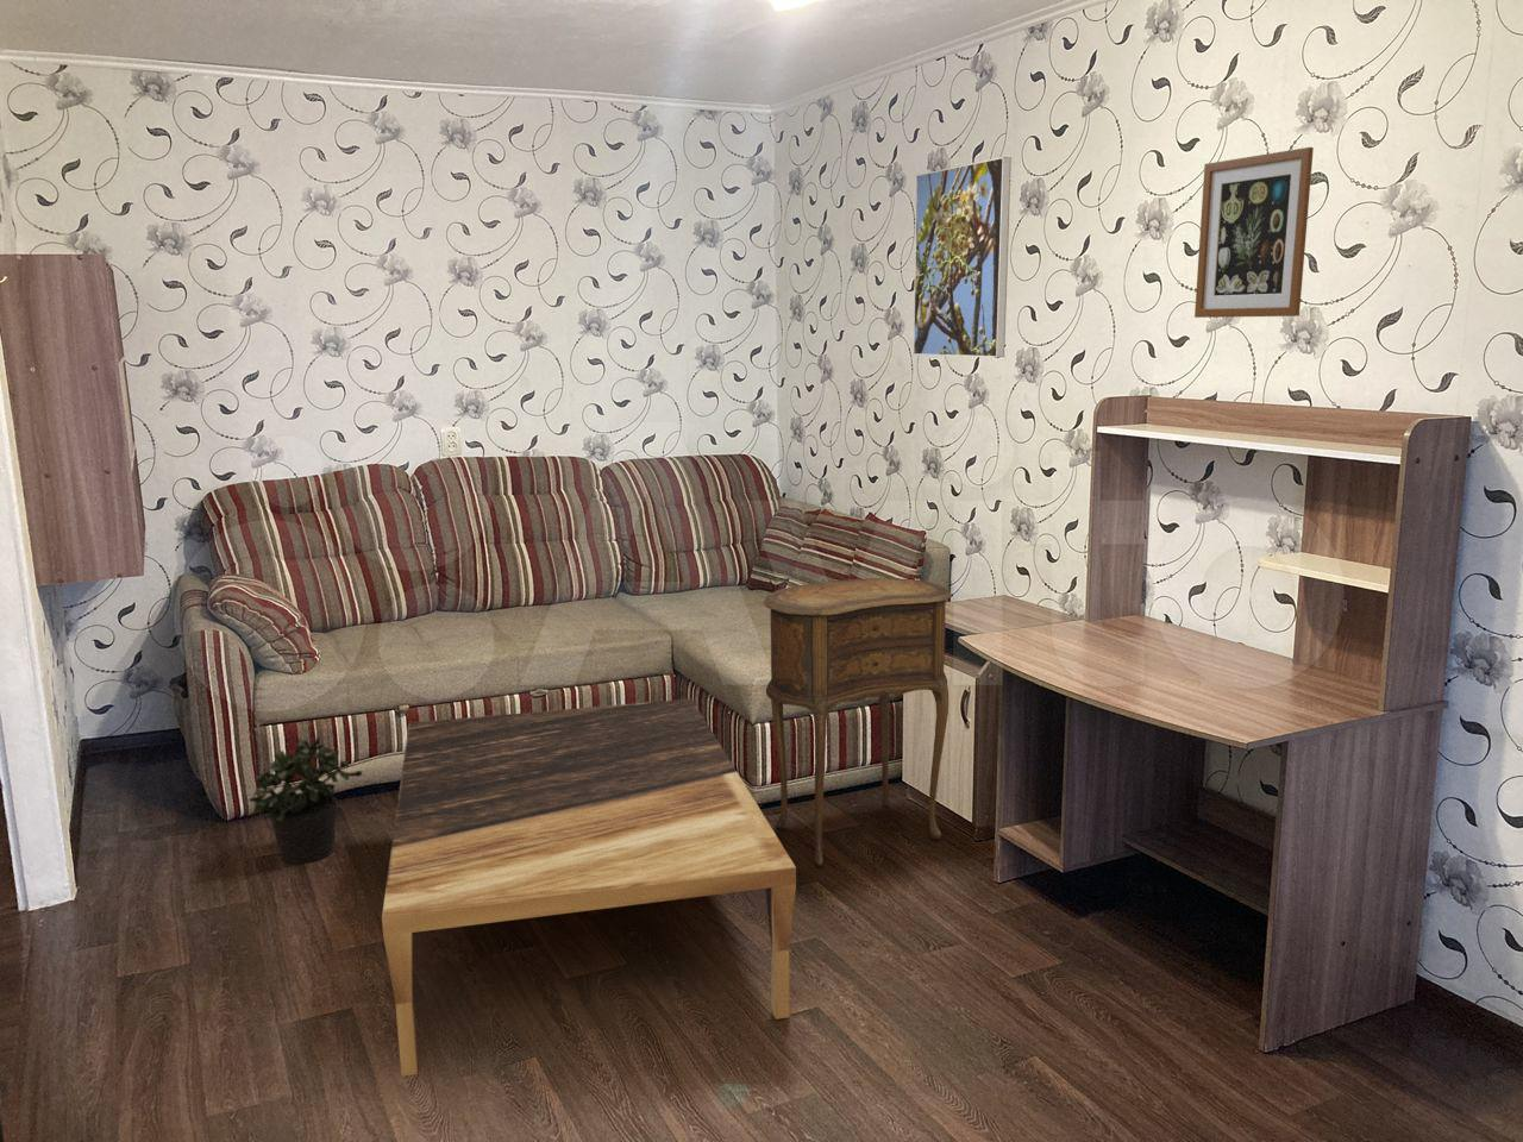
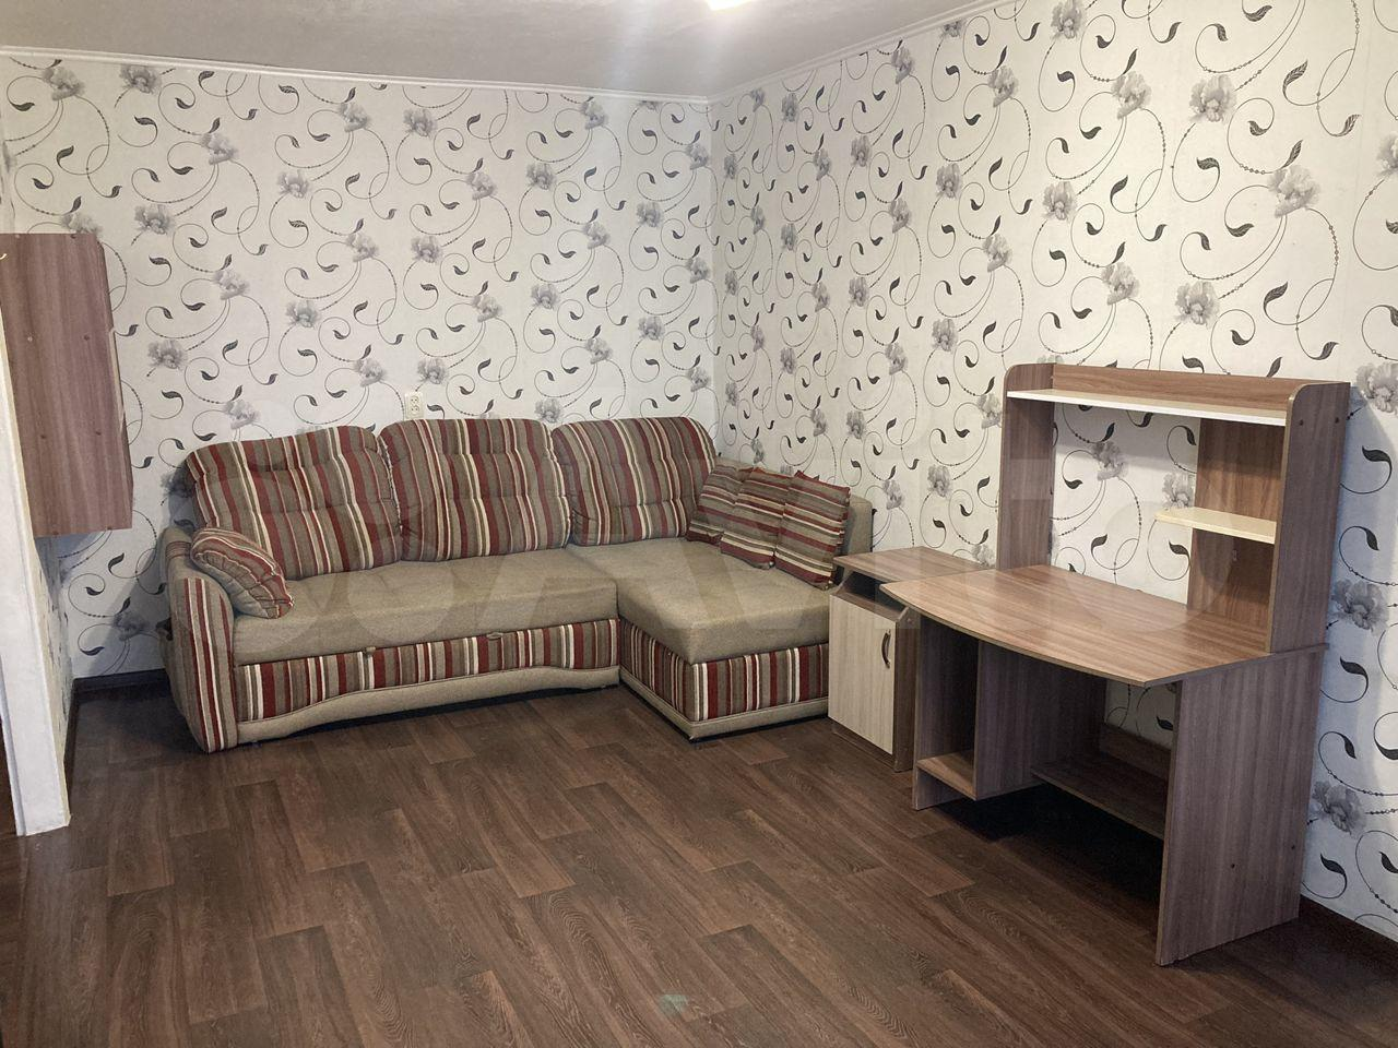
- potted plant [247,735,365,865]
- coffee table [381,698,797,1077]
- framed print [913,156,1012,357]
- wall art [1193,146,1314,319]
- side table [763,577,953,868]
